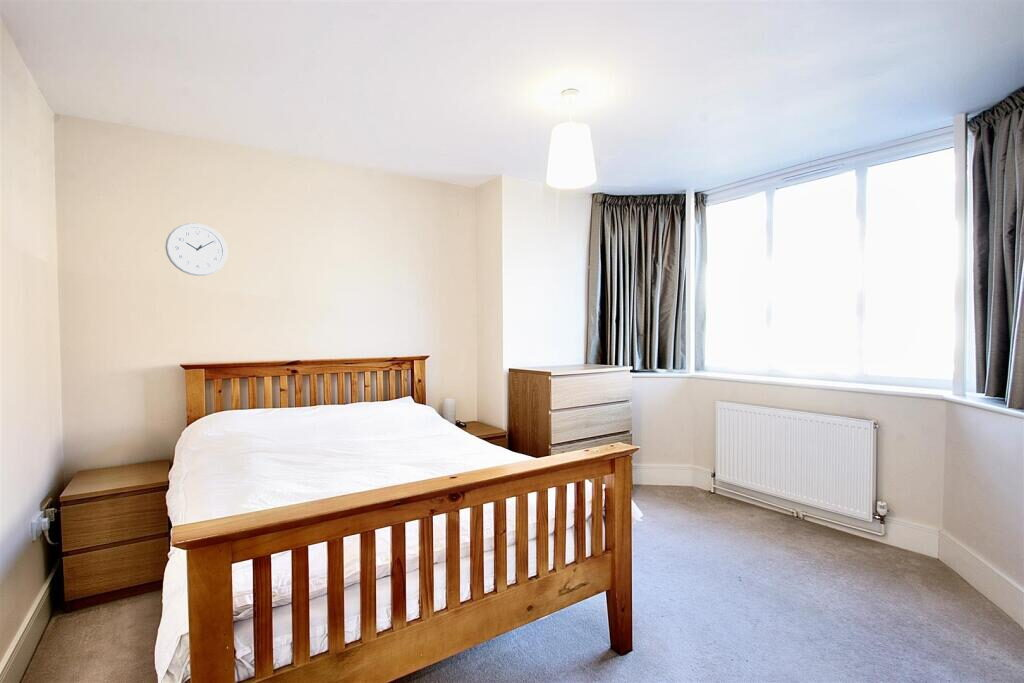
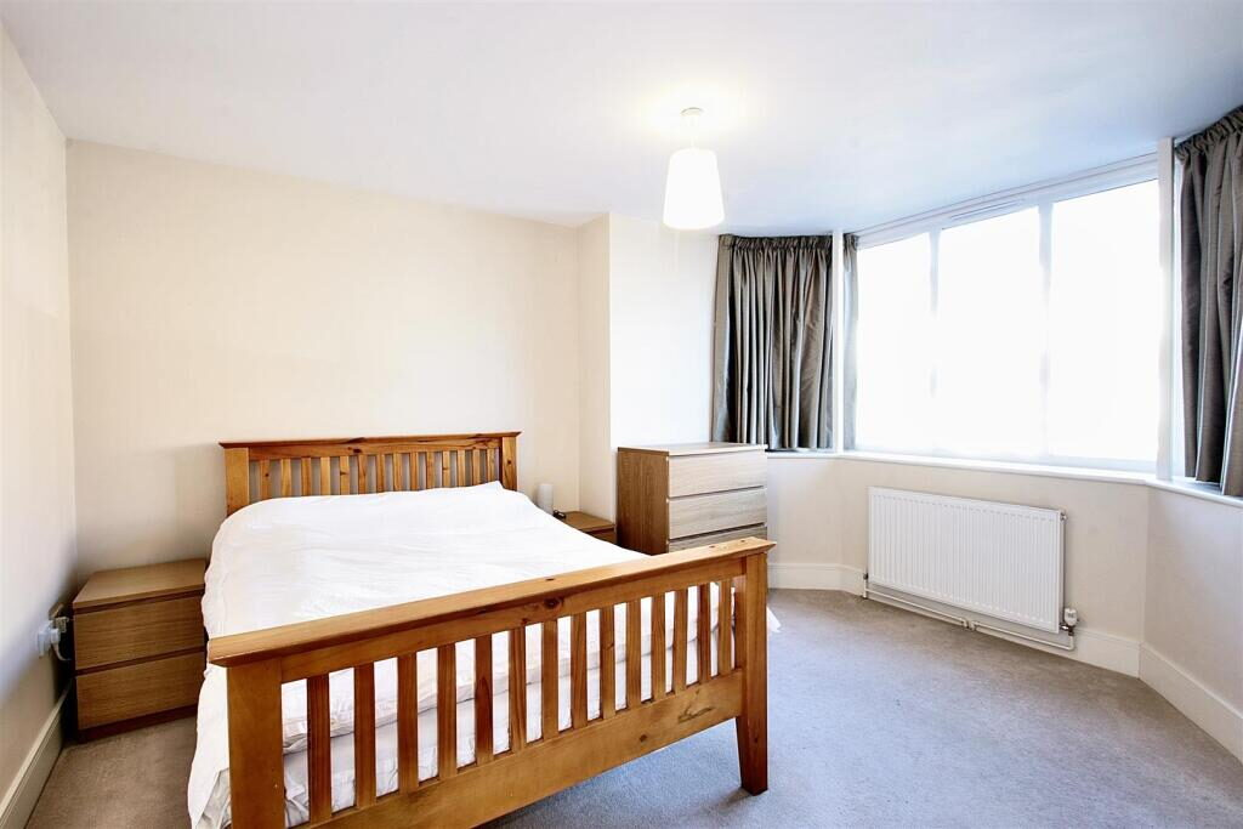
- wall clock [164,222,229,277]
